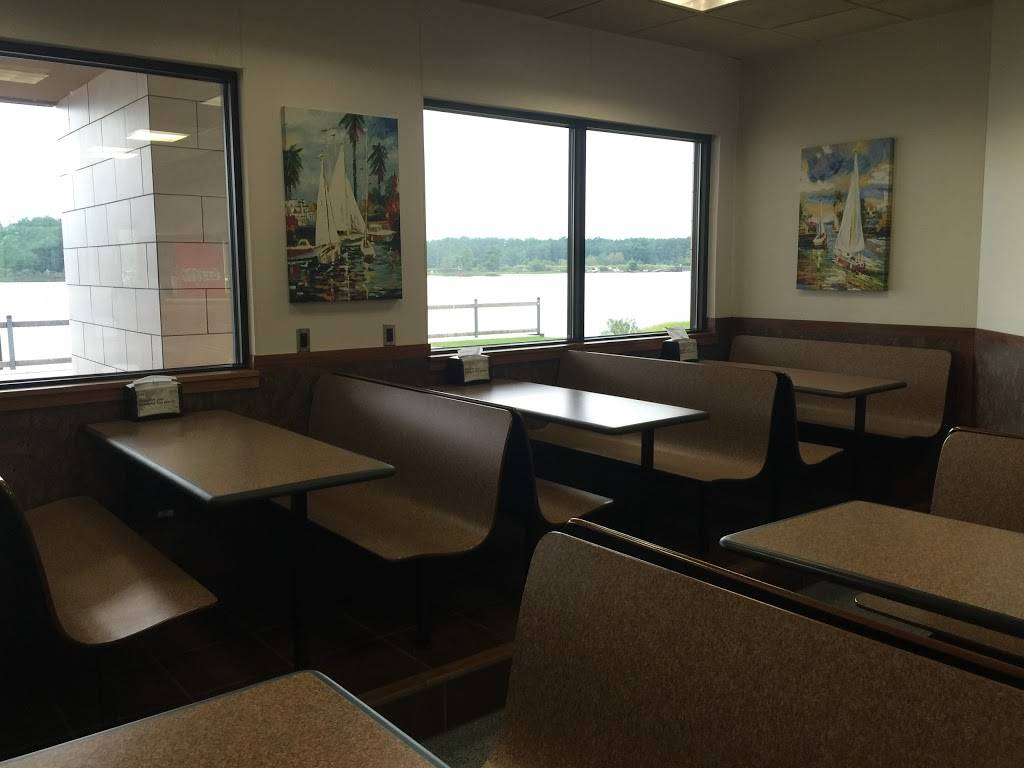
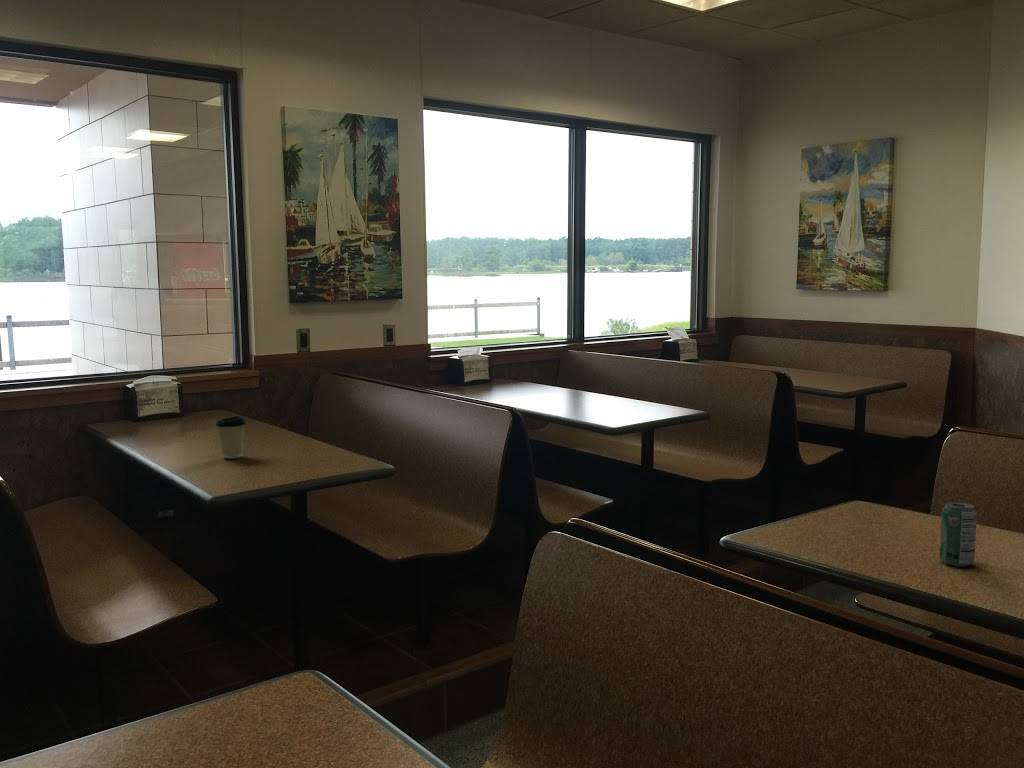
+ beverage can [938,501,978,567]
+ coffee cup [214,415,247,459]
